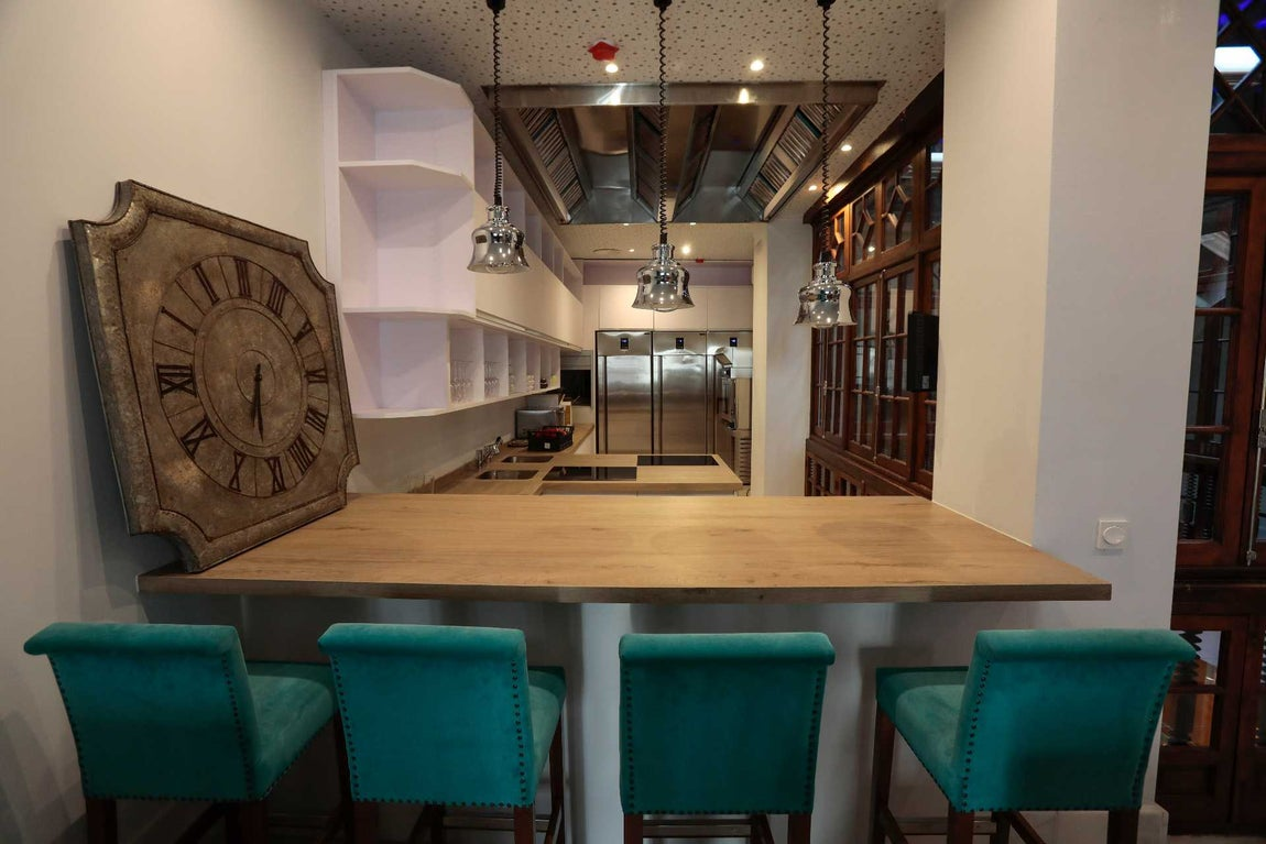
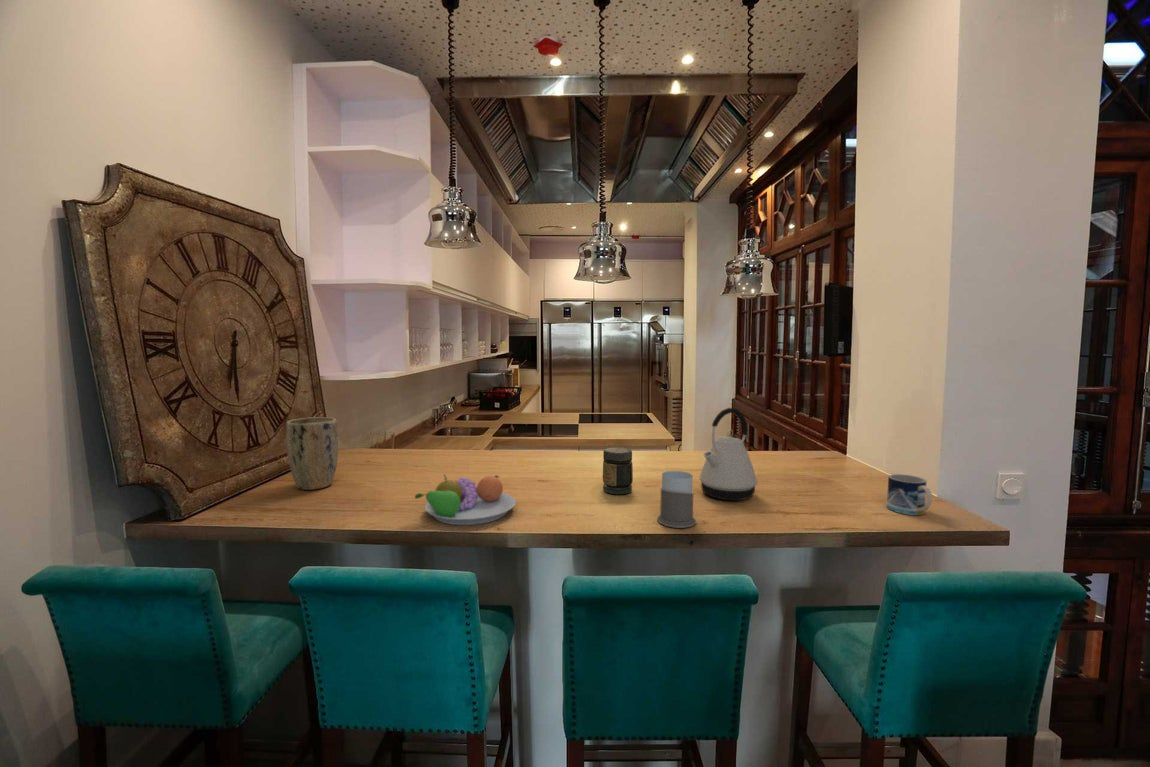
+ fruit bowl [414,473,517,526]
+ mug [886,473,933,516]
+ plant pot [285,416,339,491]
+ jar [602,446,634,495]
+ mug [656,470,697,529]
+ kettle [698,407,758,502]
